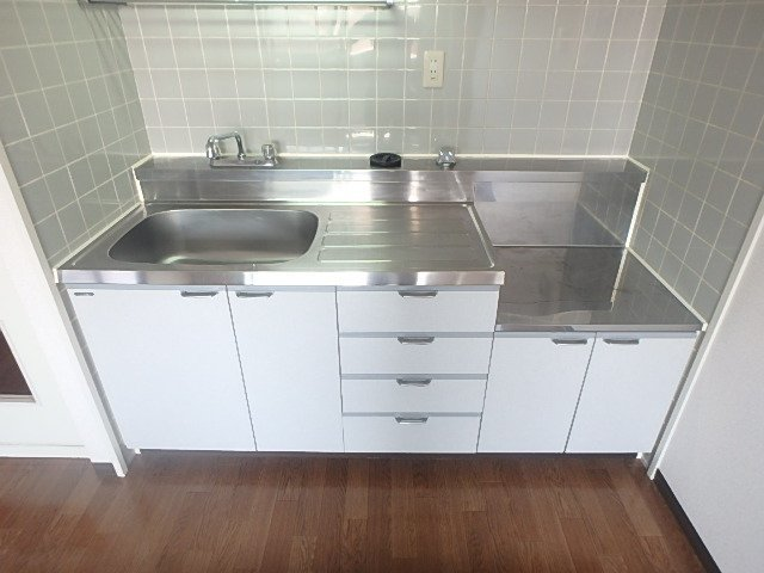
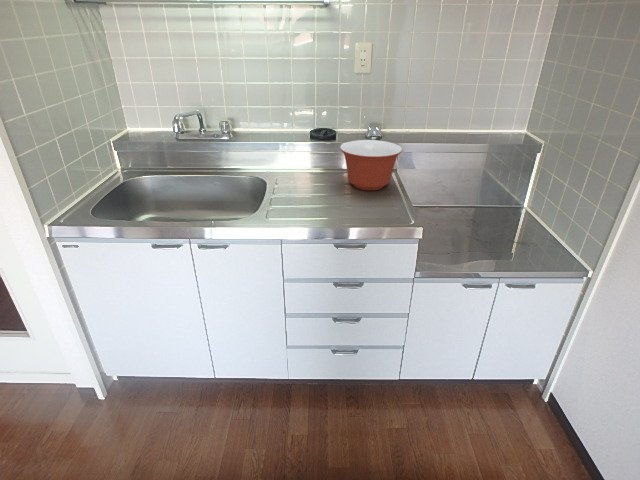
+ mixing bowl [339,139,403,191]
